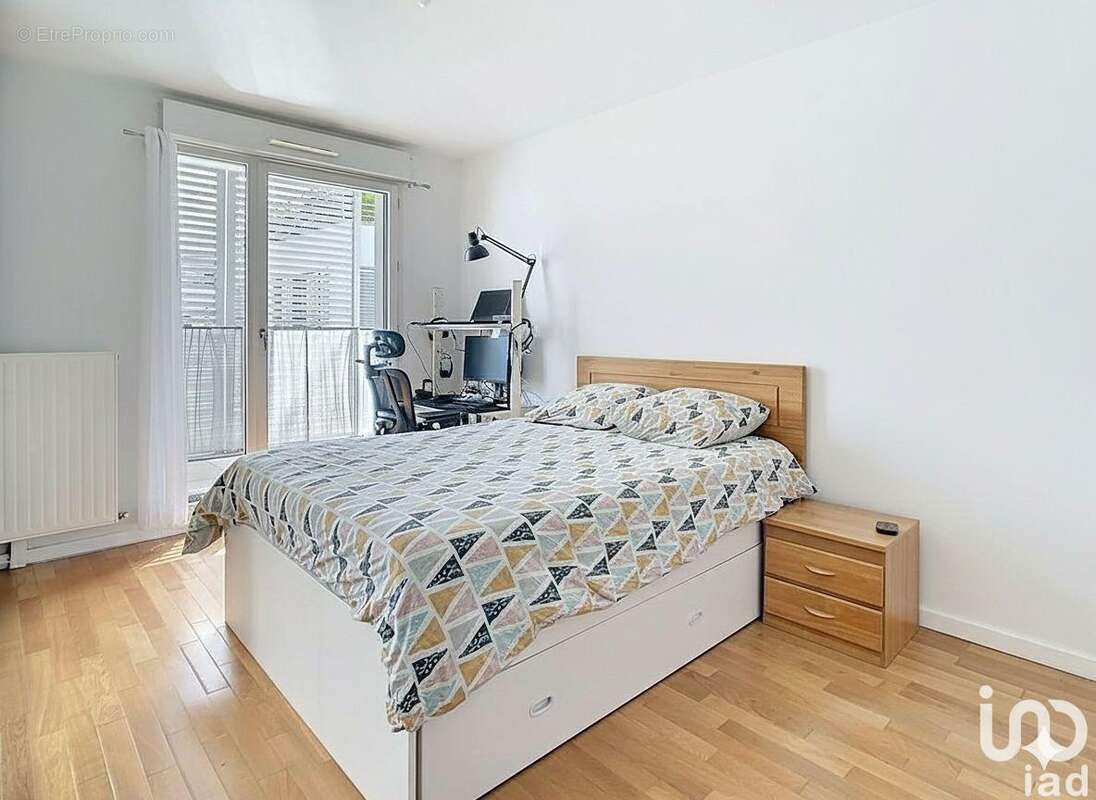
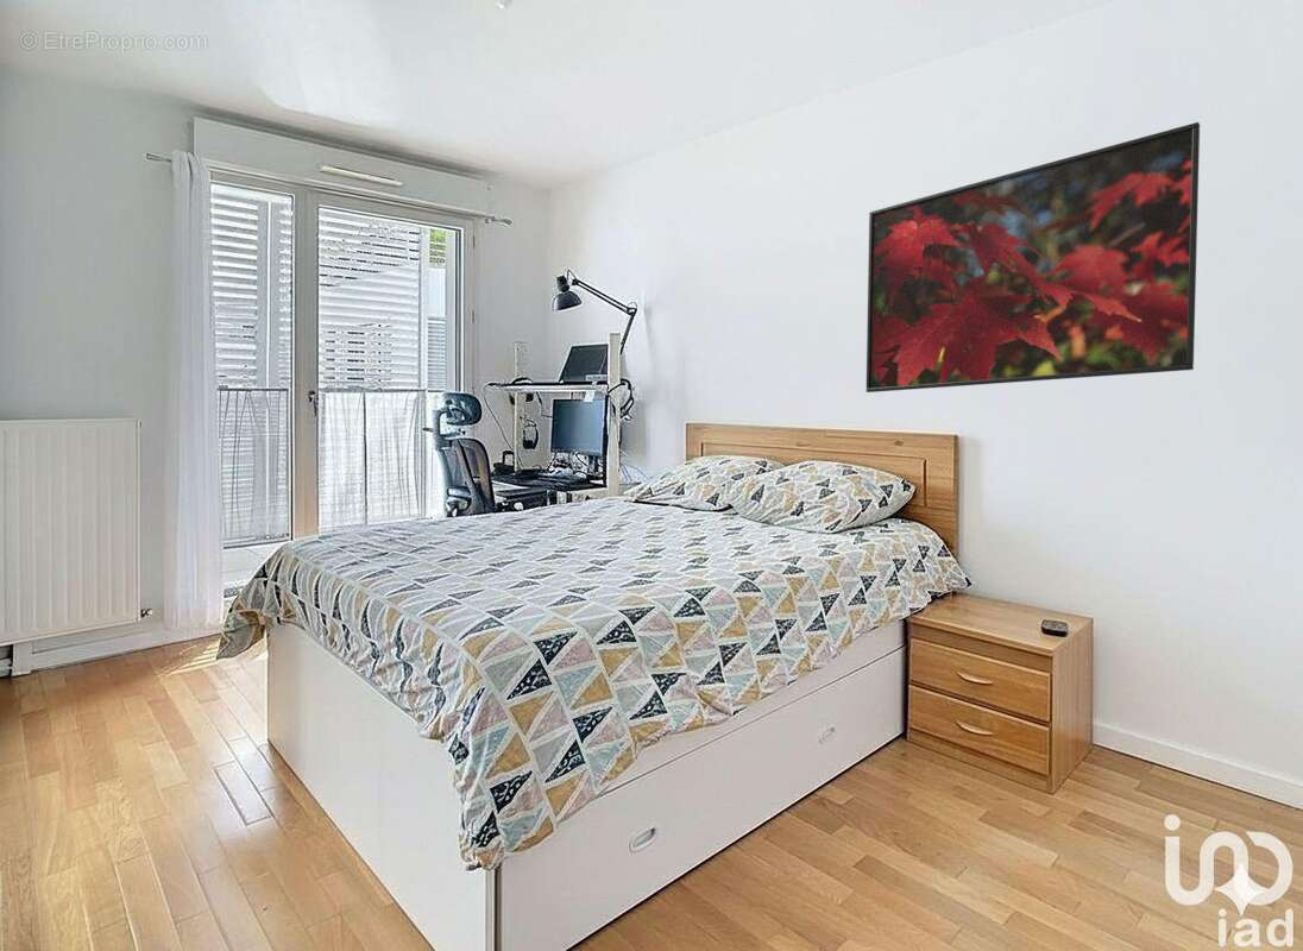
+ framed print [865,121,1201,393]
